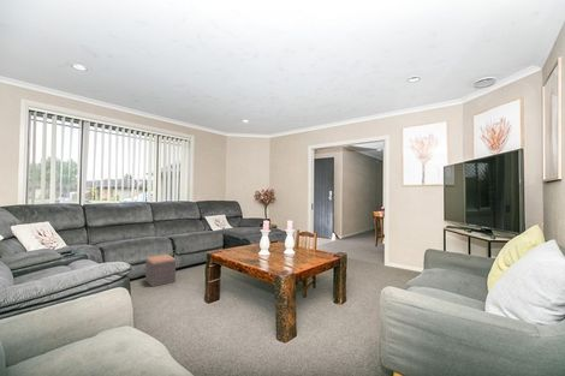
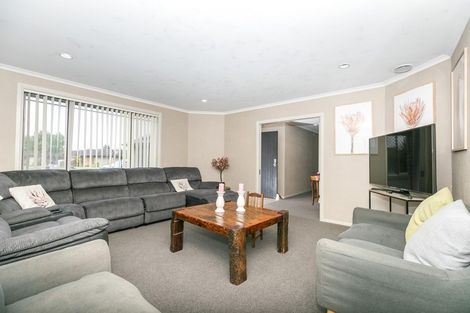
- footstool [144,253,177,288]
